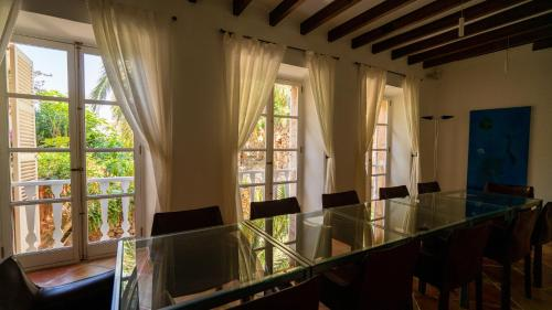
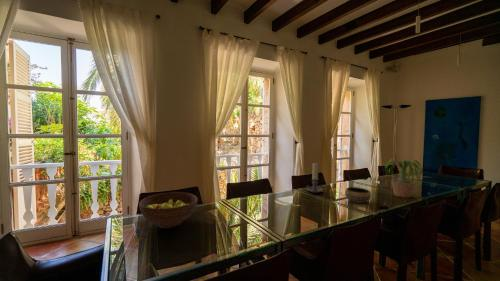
+ potted plant [381,157,424,199]
+ fruit bowl [138,191,198,229]
+ bowl [344,186,372,204]
+ candle holder [305,162,324,194]
